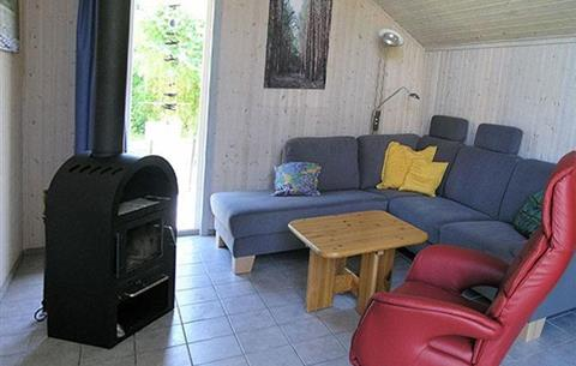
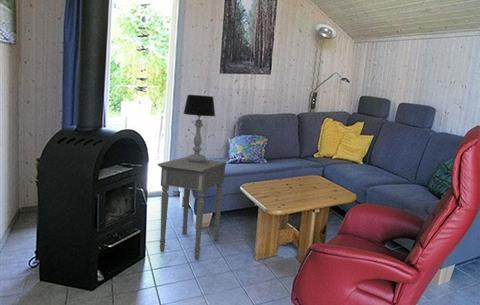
+ side table [157,156,227,261]
+ table lamp [182,94,216,162]
